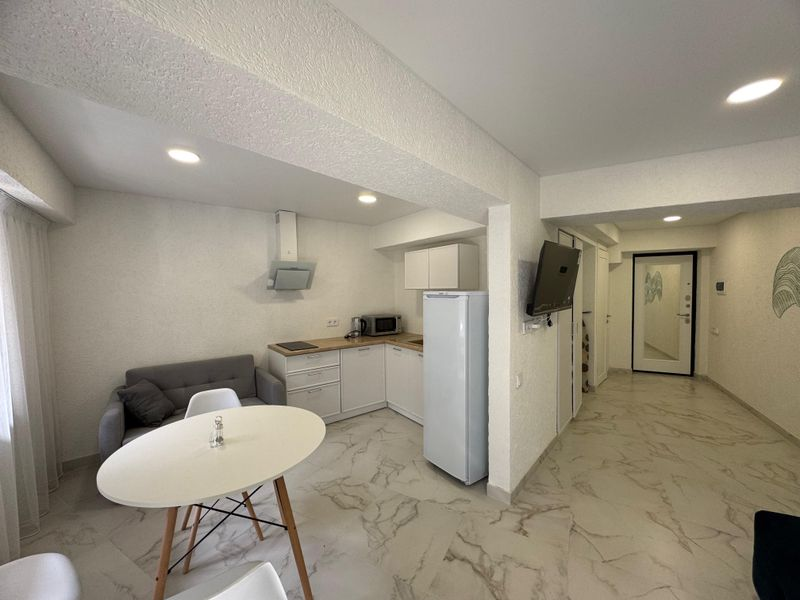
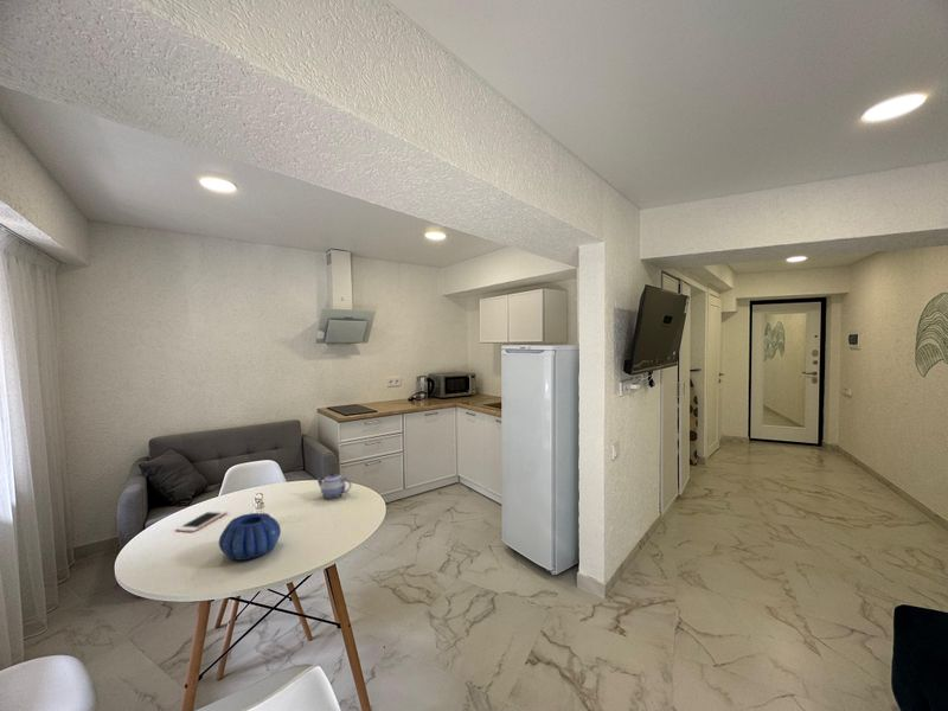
+ cell phone [175,508,229,533]
+ teapot [314,472,352,500]
+ decorative bowl [218,512,282,562]
